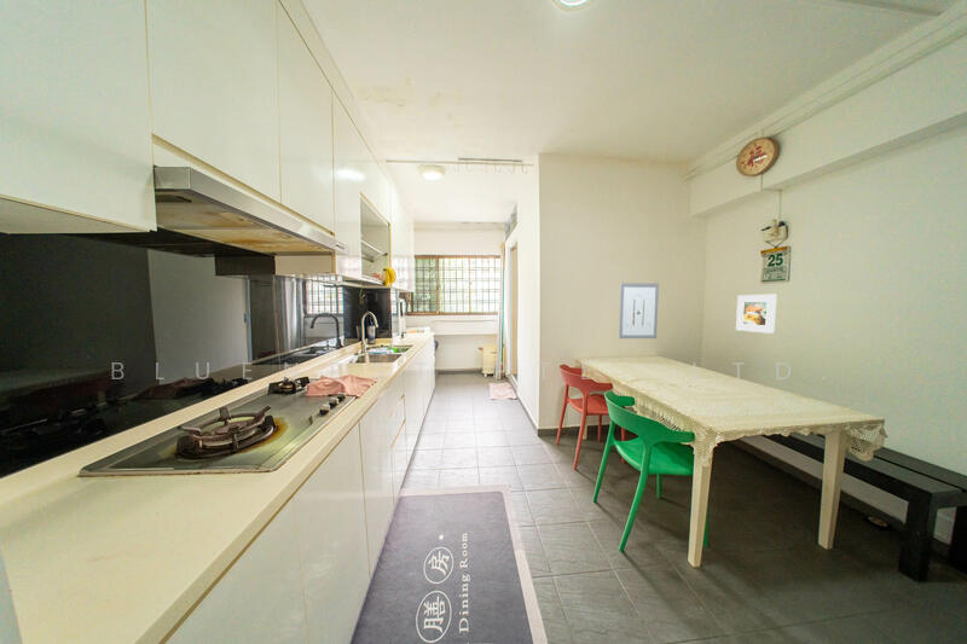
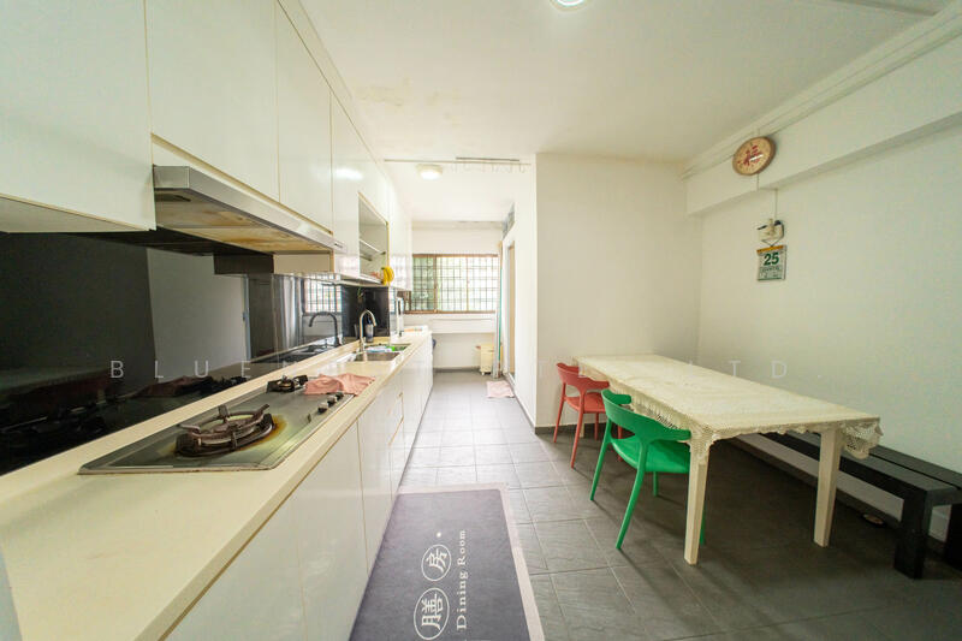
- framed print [735,294,778,335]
- wall art [618,282,660,340]
